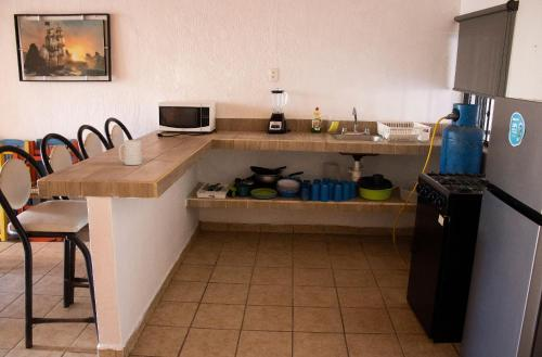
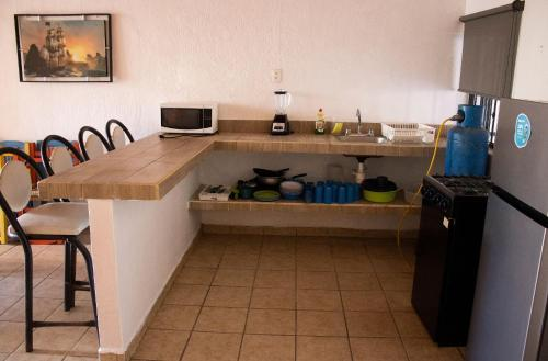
- mug [118,139,143,166]
